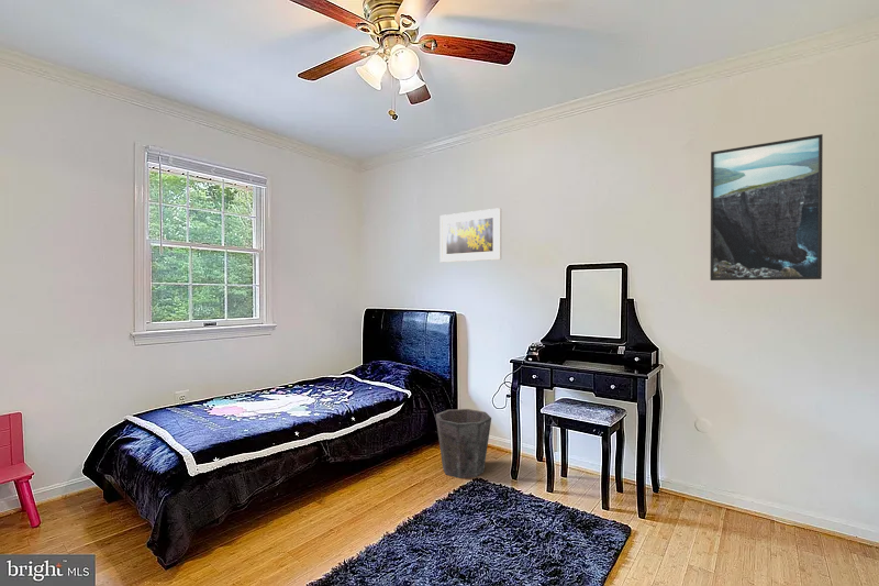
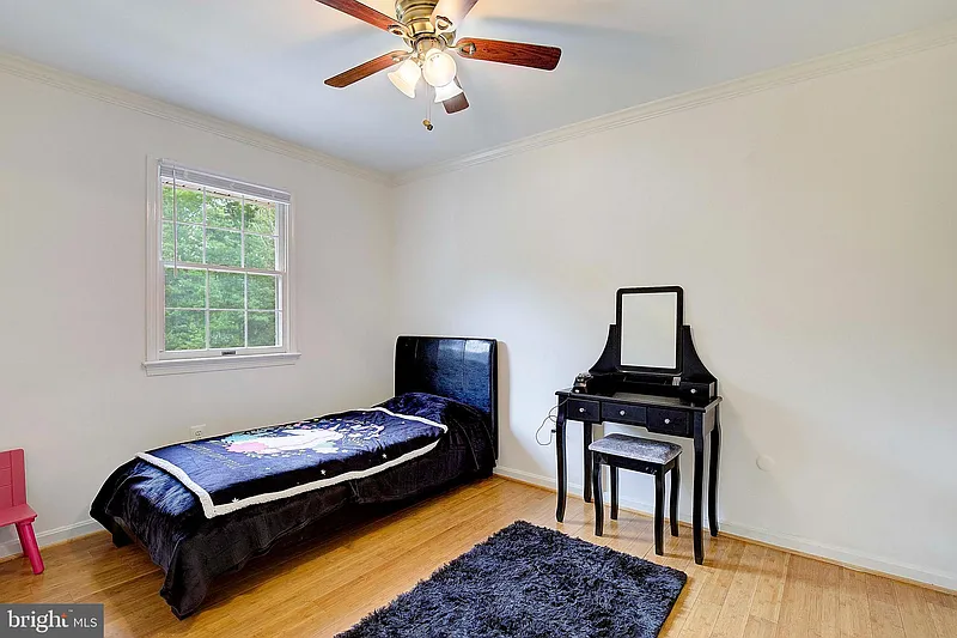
- waste bin [435,408,492,479]
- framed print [438,207,502,264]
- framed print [709,133,824,281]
